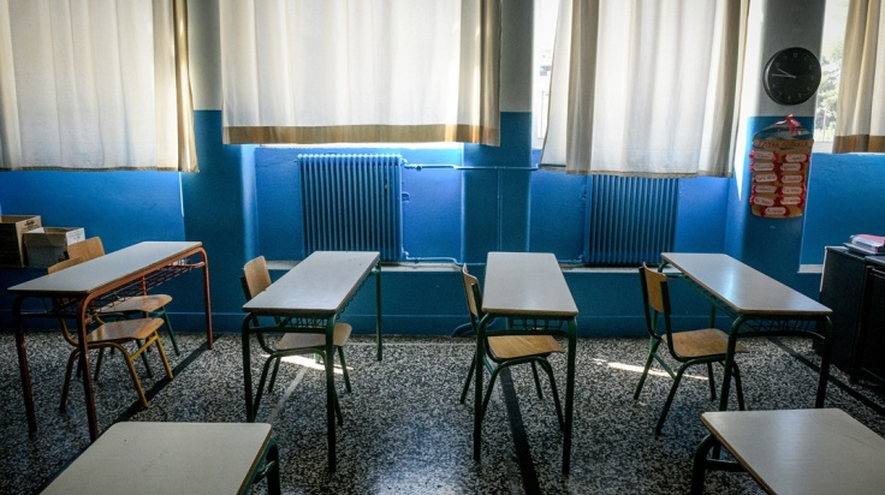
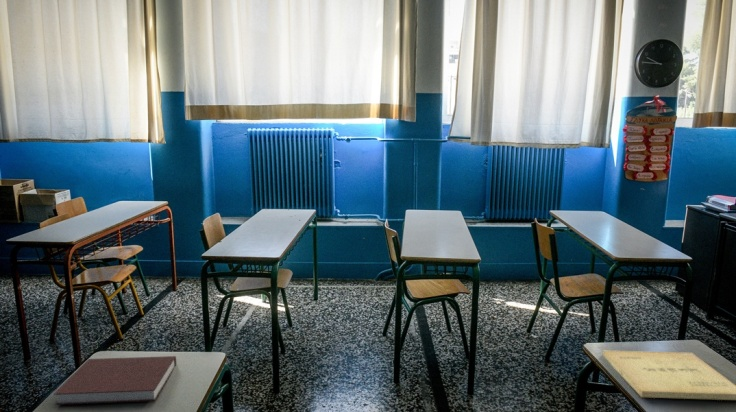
+ notebook [53,355,177,406]
+ book [601,349,736,401]
